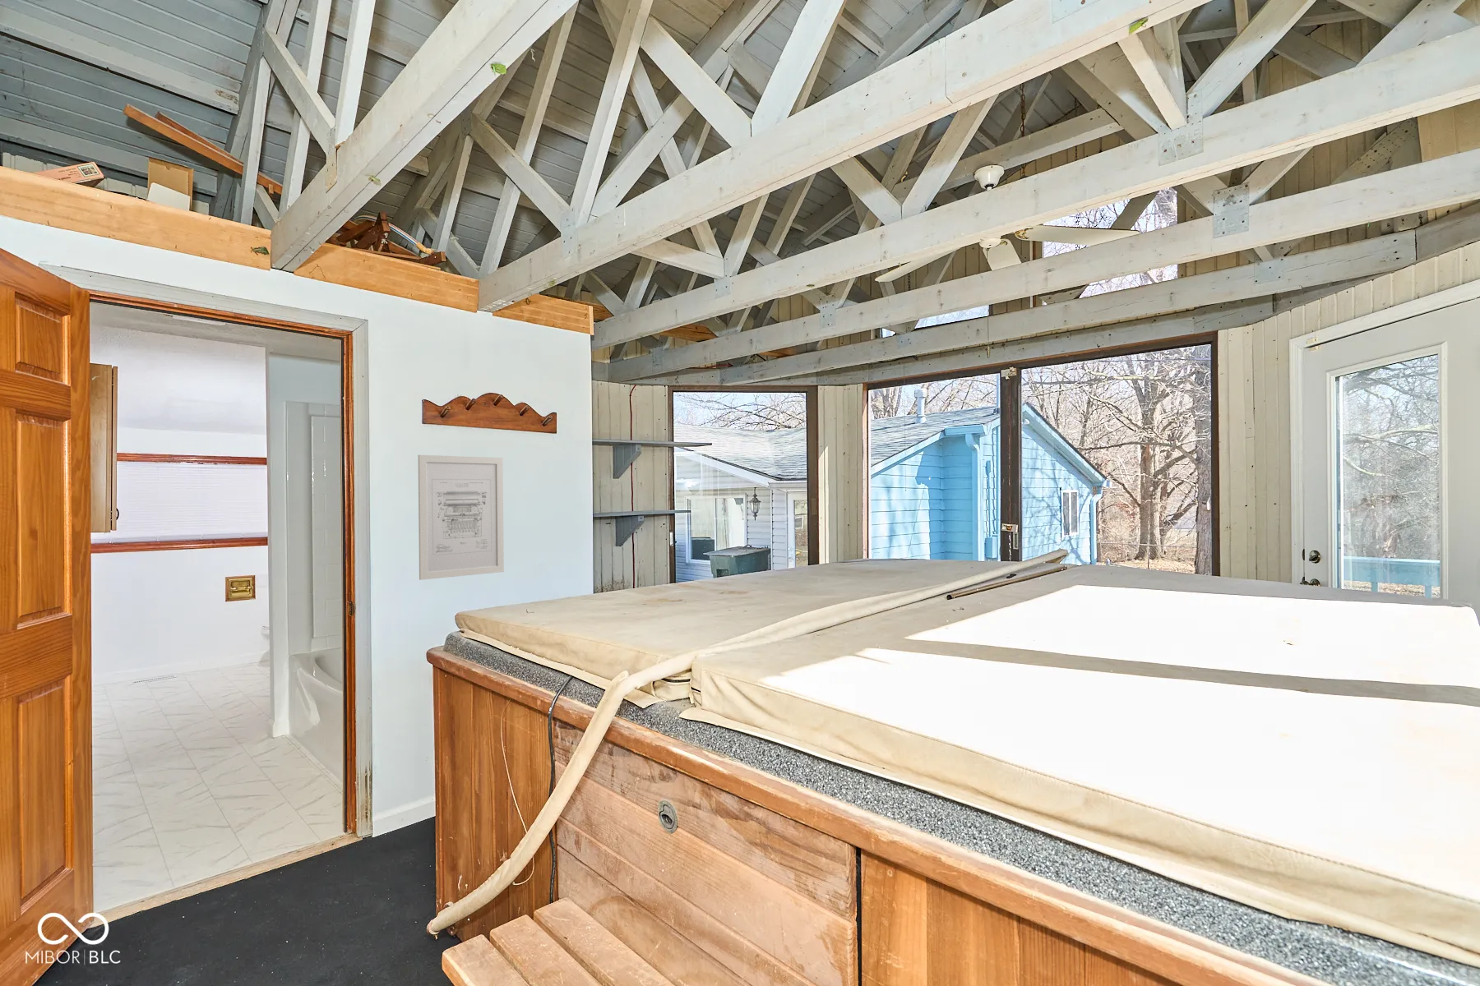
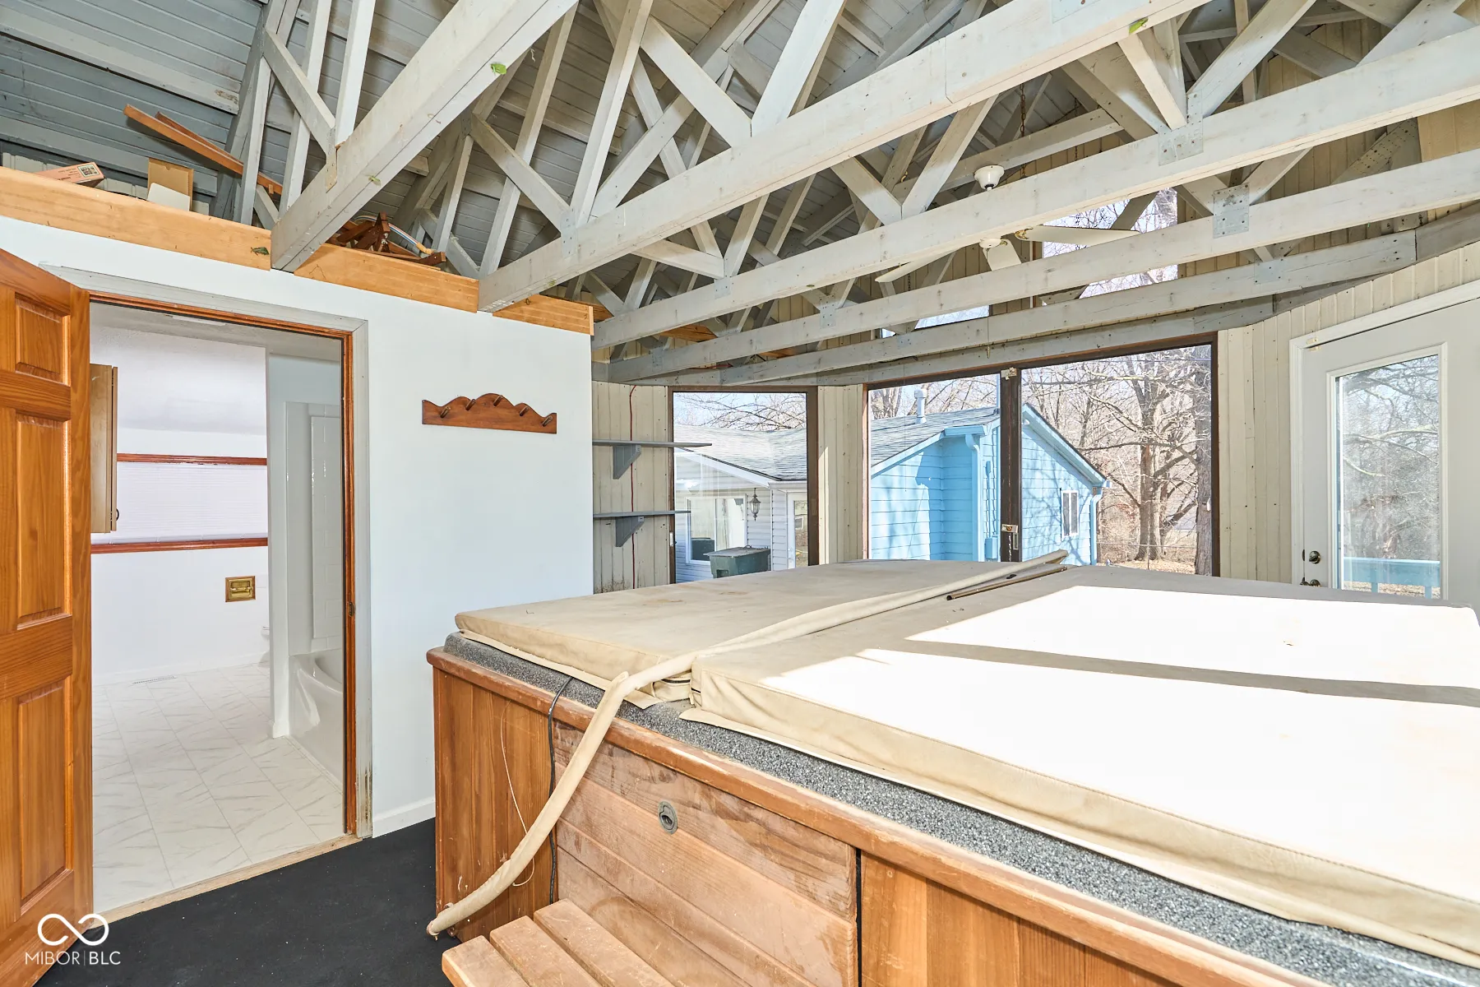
- wall art [417,454,504,581]
